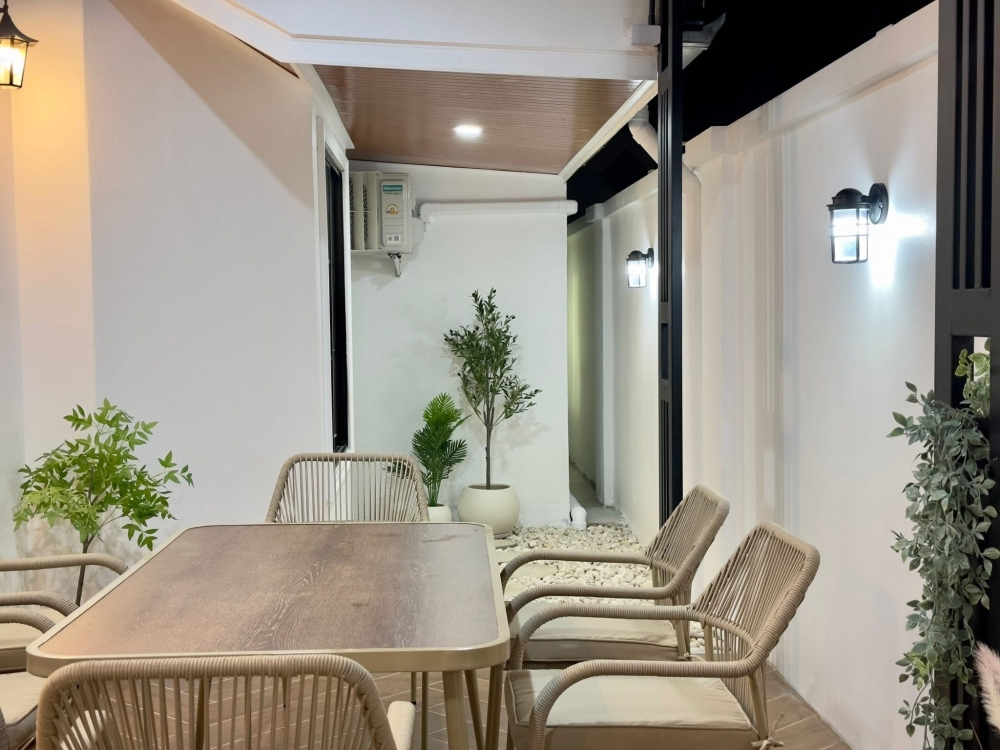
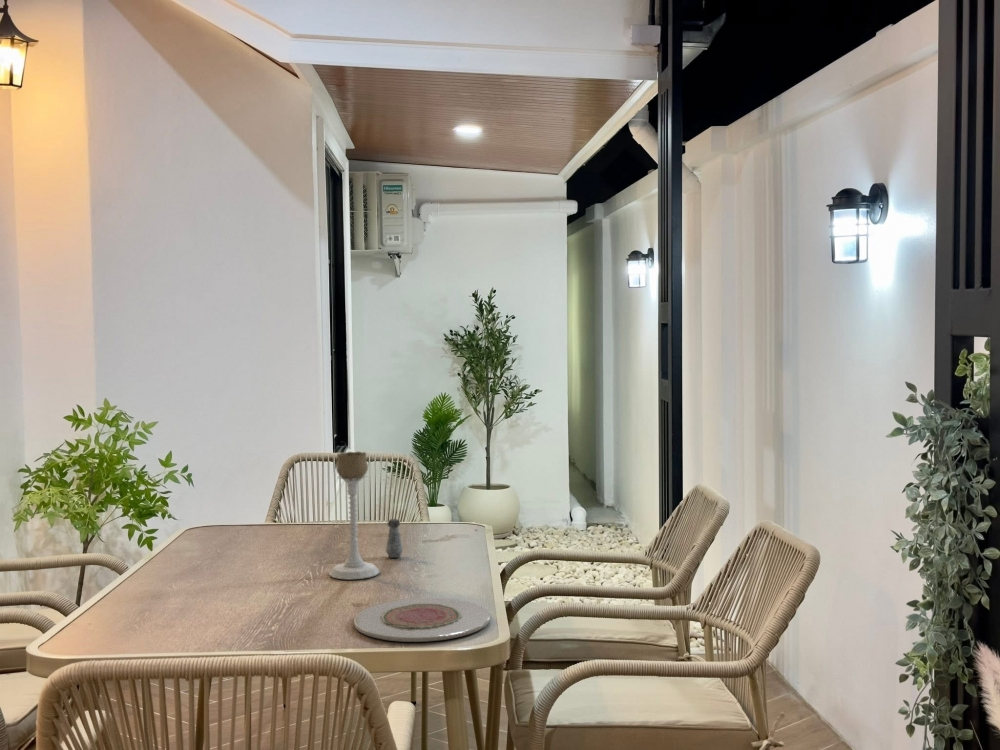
+ plate [353,597,491,643]
+ candle holder [329,451,380,580]
+ salt shaker [385,518,404,559]
